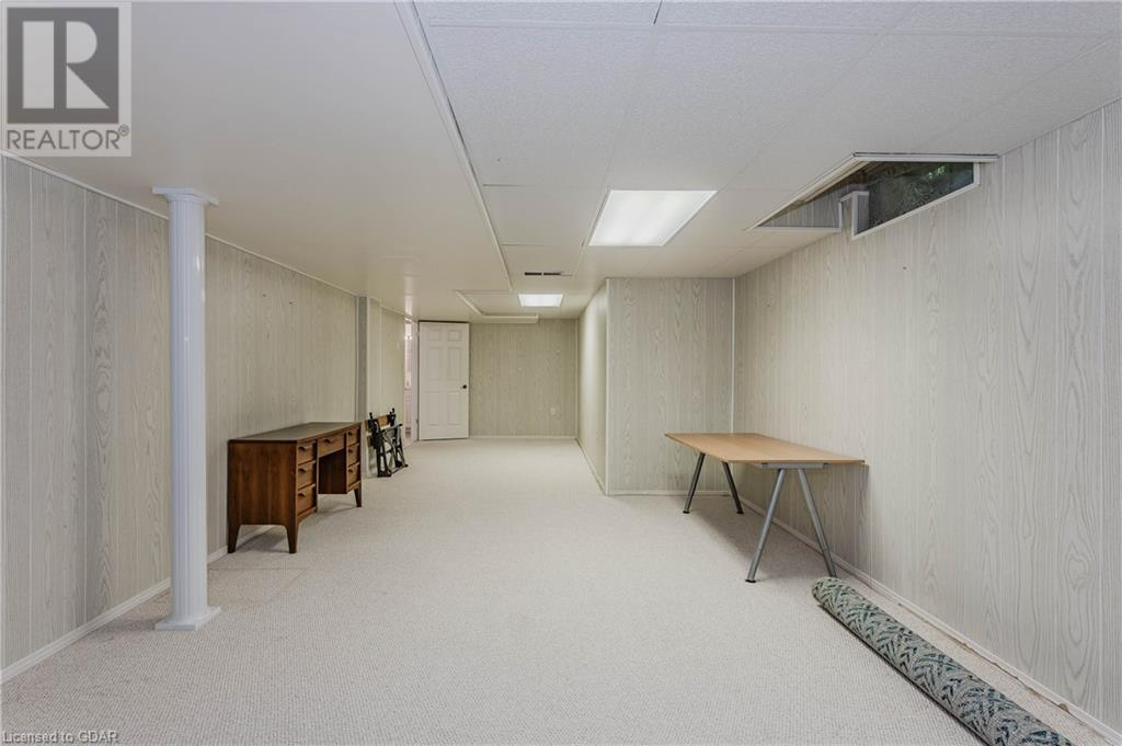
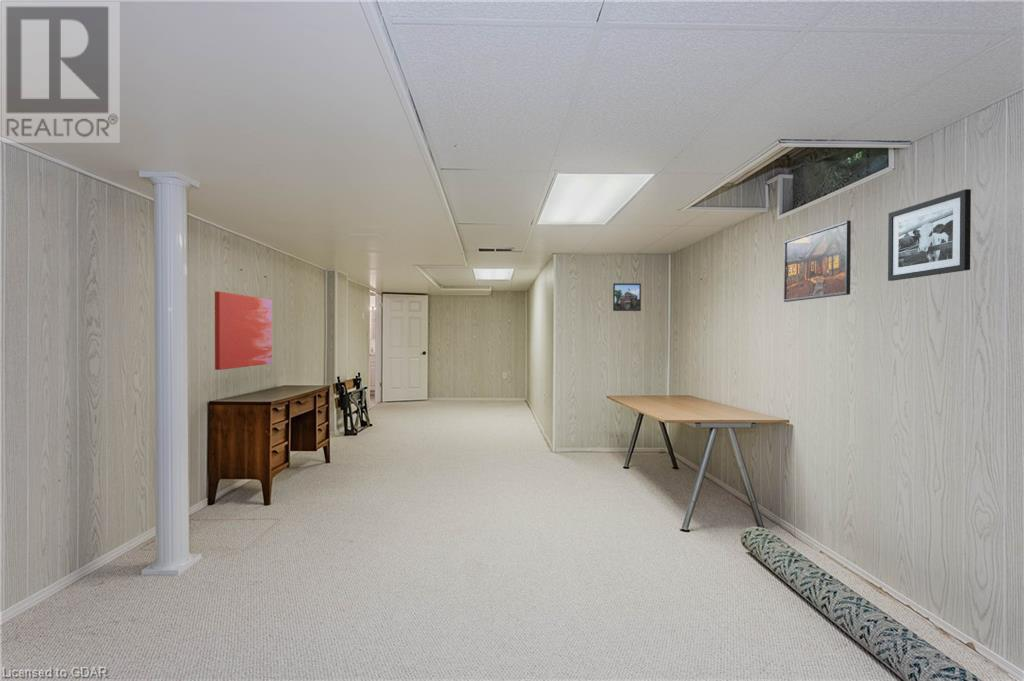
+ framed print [612,282,642,312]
+ picture frame [887,188,972,282]
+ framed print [783,219,852,303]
+ wall art [214,291,273,371]
